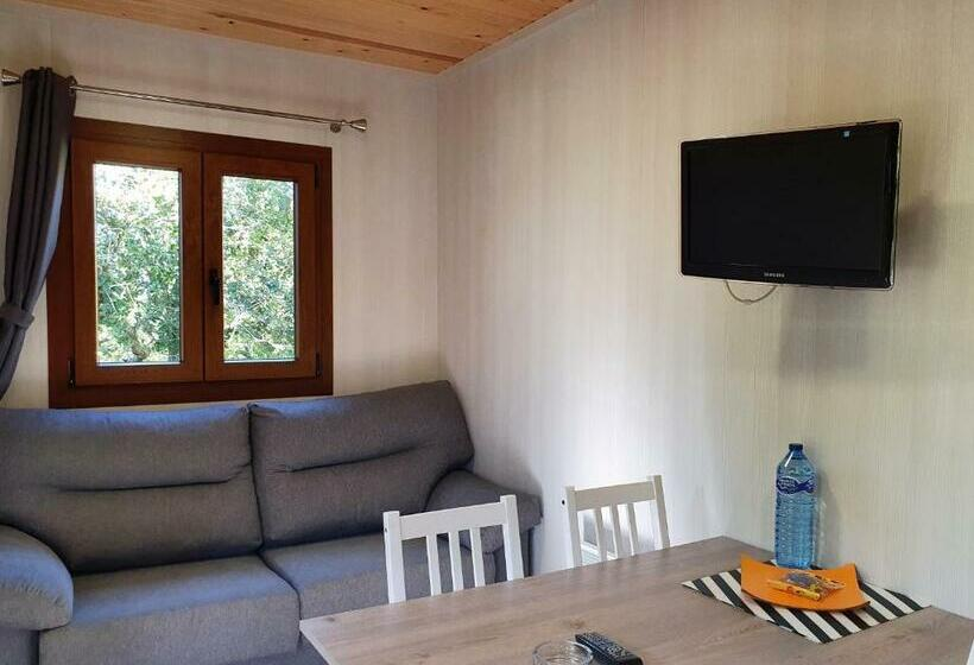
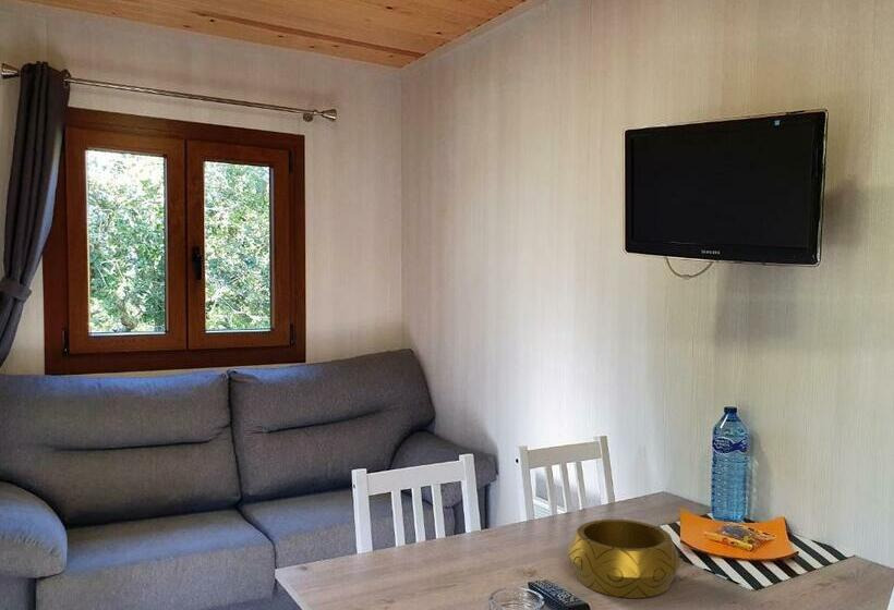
+ decorative bowl [567,518,682,599]
